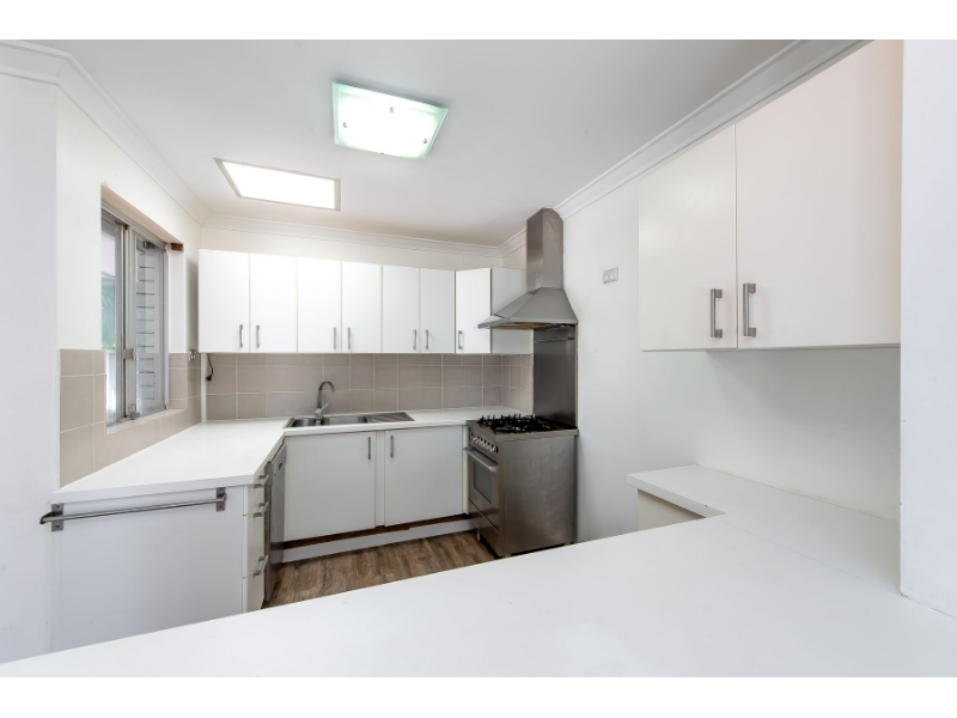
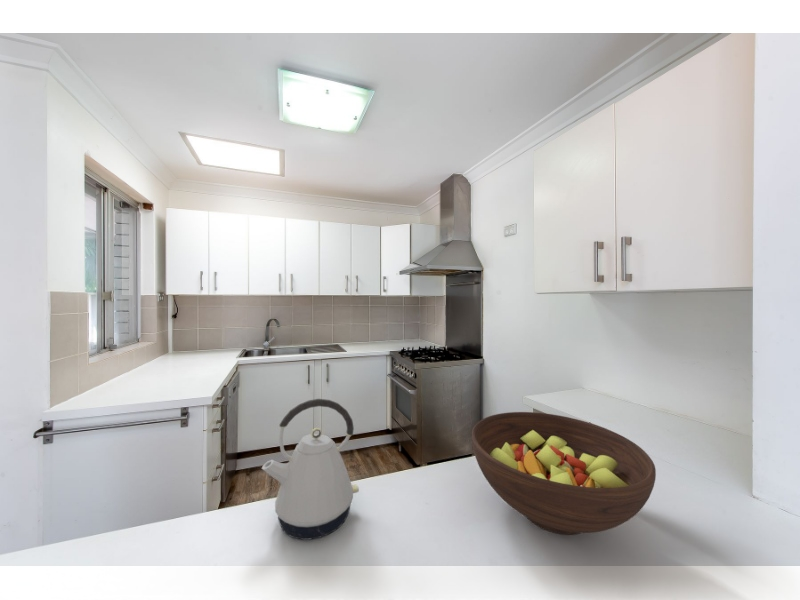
+ kettle [261,398,360,541]
+ fruit bowl [471,411,657,536]
